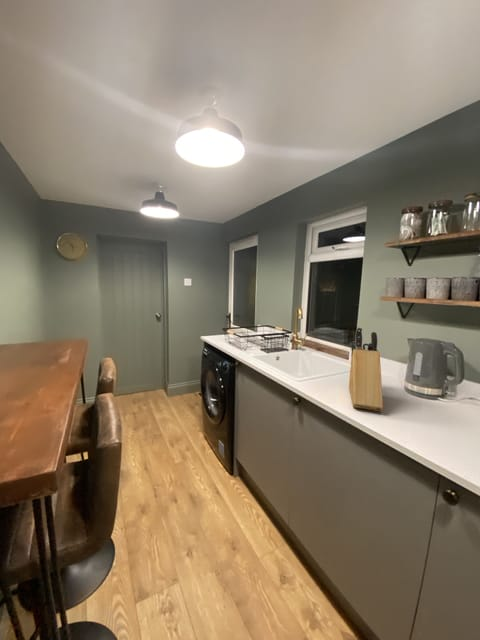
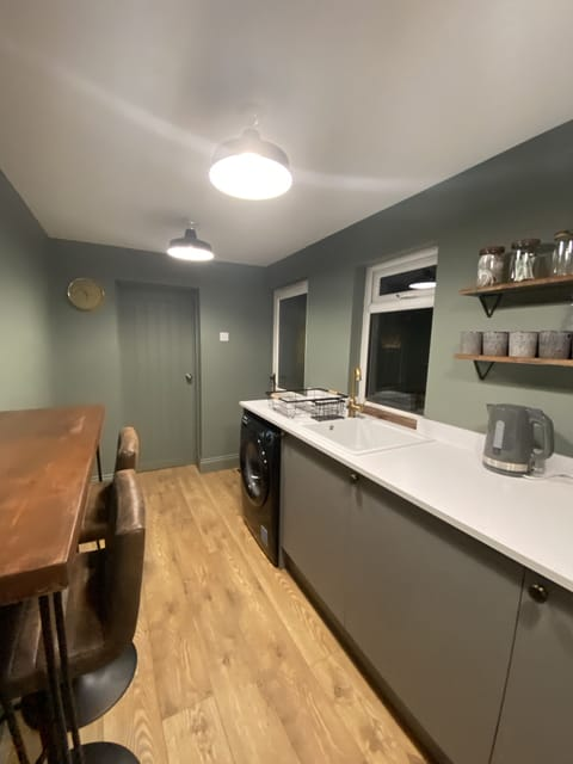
- knife block [348,326,384,412]
